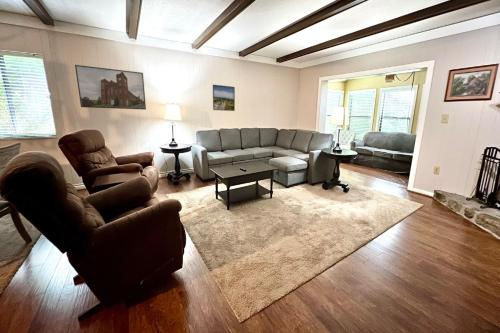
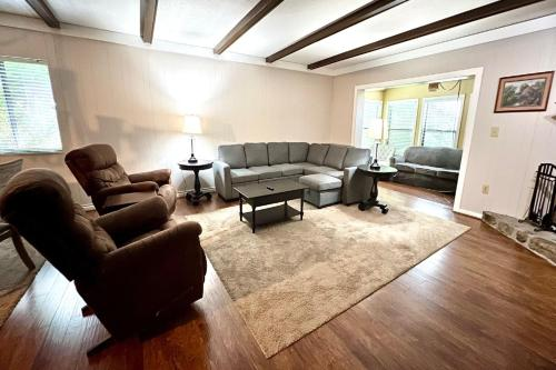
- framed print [74,64,147,110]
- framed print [212,84,236,112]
